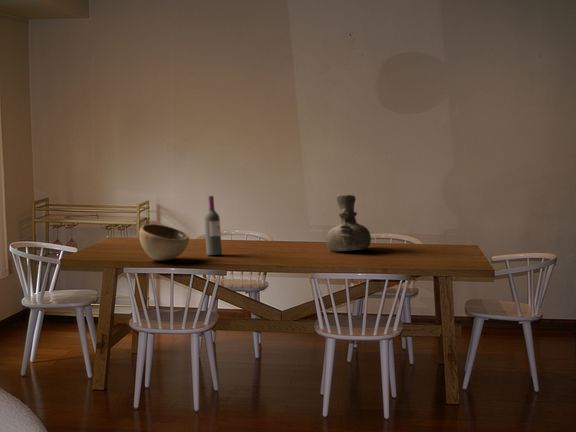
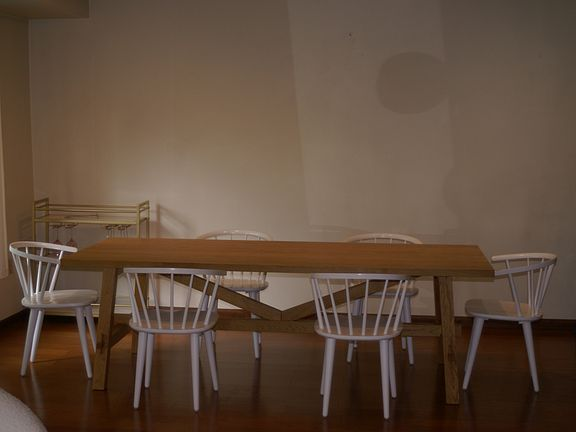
- wine bottle [203,195,223,256]
- bowl [138,223,190,262]
- vase [325,194,372,253]
